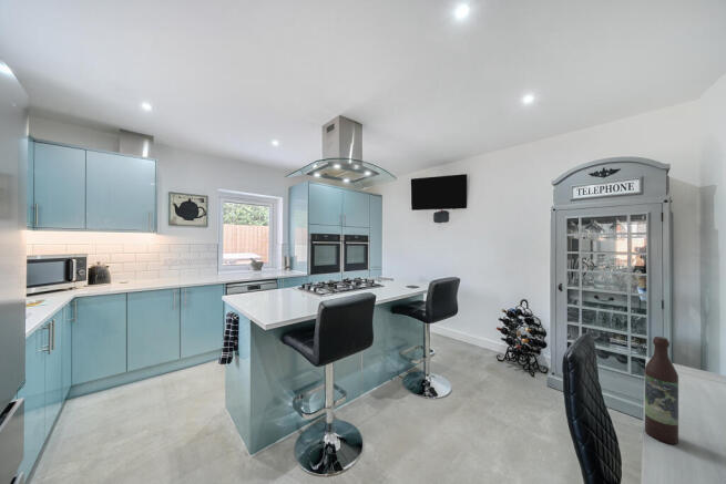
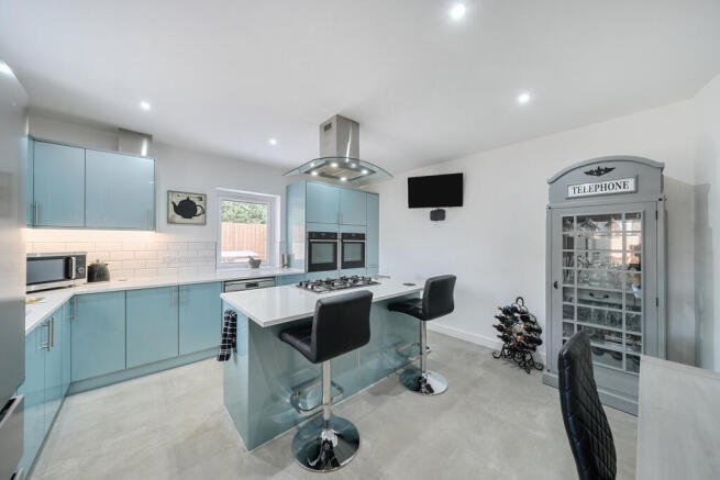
- wine bottle [644,336,679,445]
